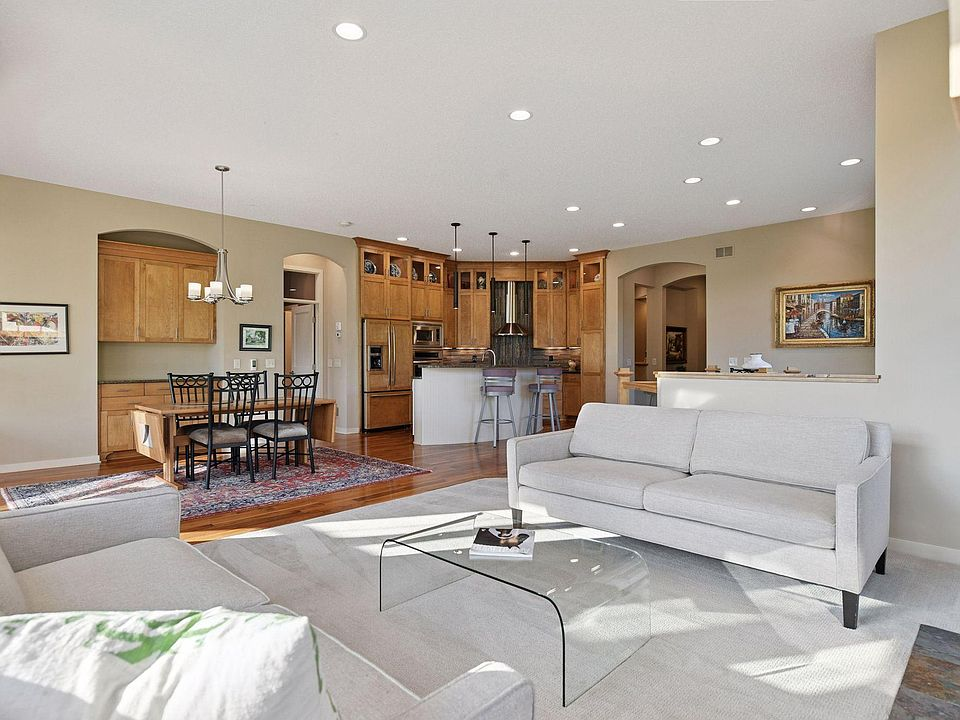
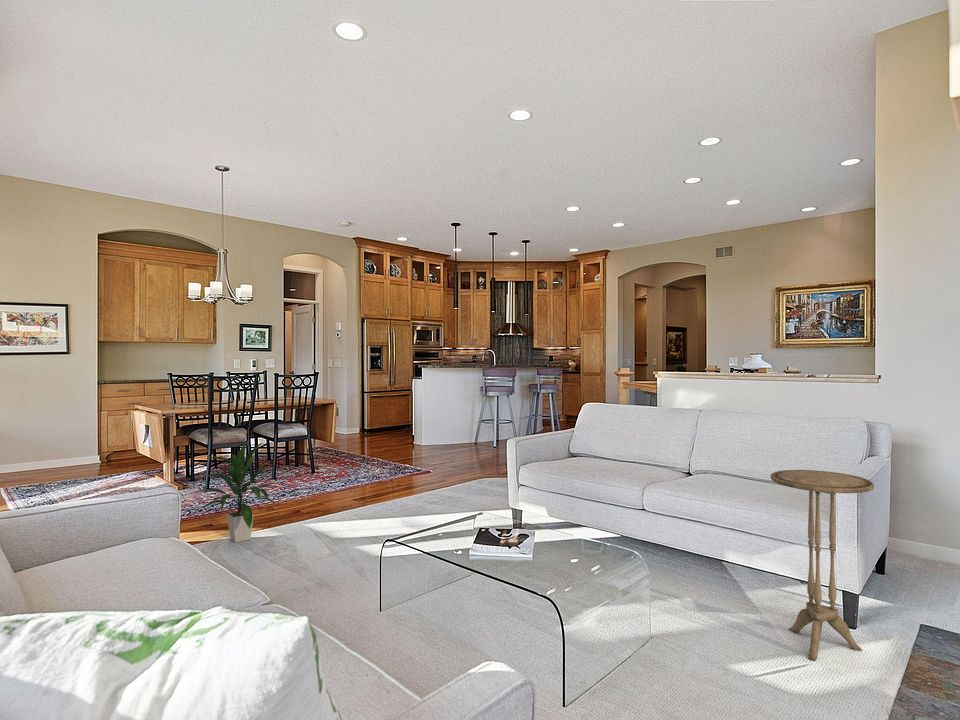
+ indoor plant [195,441,275,543]
+ side table [770,469,875,662]
